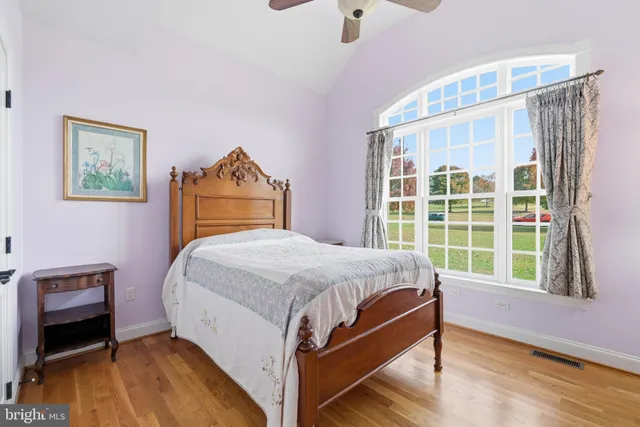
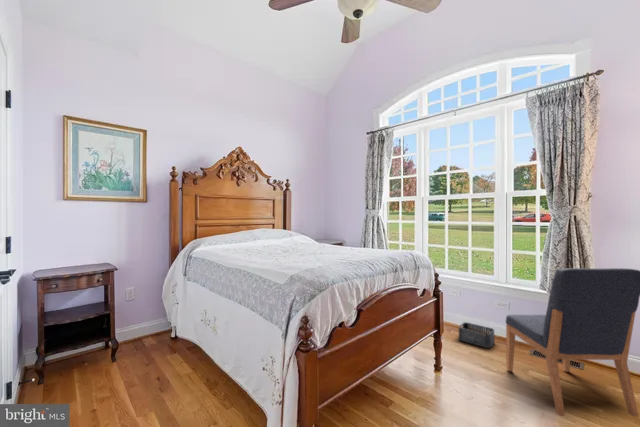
+ chair [505,267,640,418]
+ storage bin [458,321,496,349]
